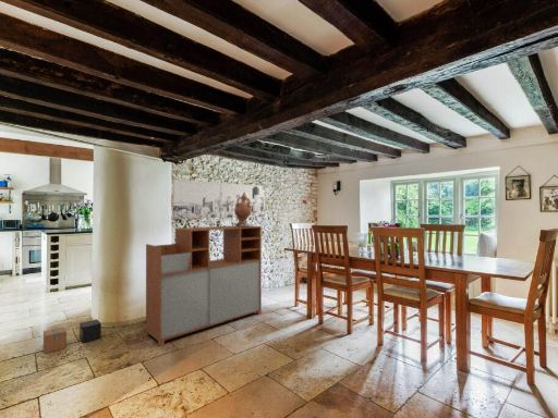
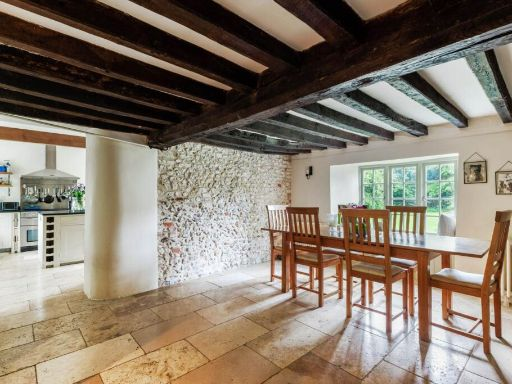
- wall art [171,179,266,220]
- storage cabinet [145,224,263,347]
- cardboard box [43,319,102,354]
- lidded ewer [231,192,255,226]
